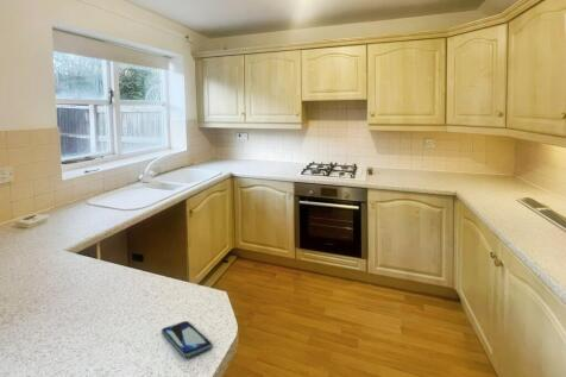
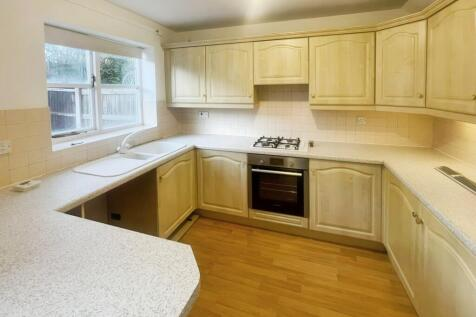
- smartphone [161,320,213,358]
